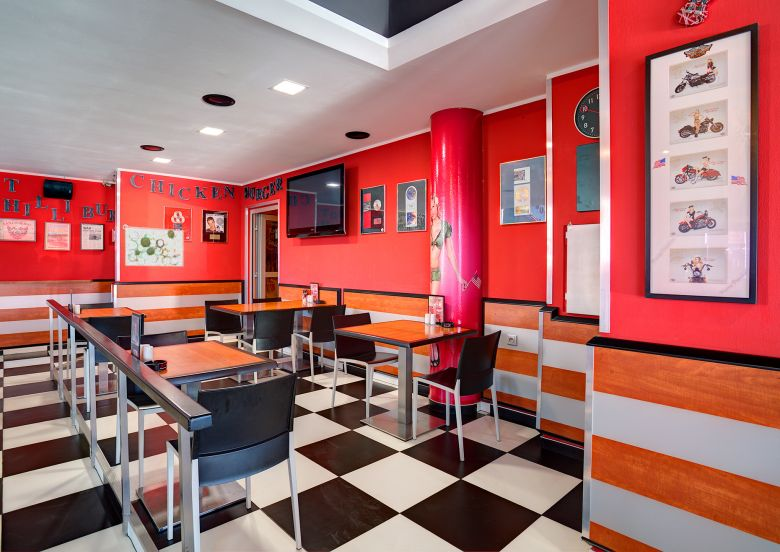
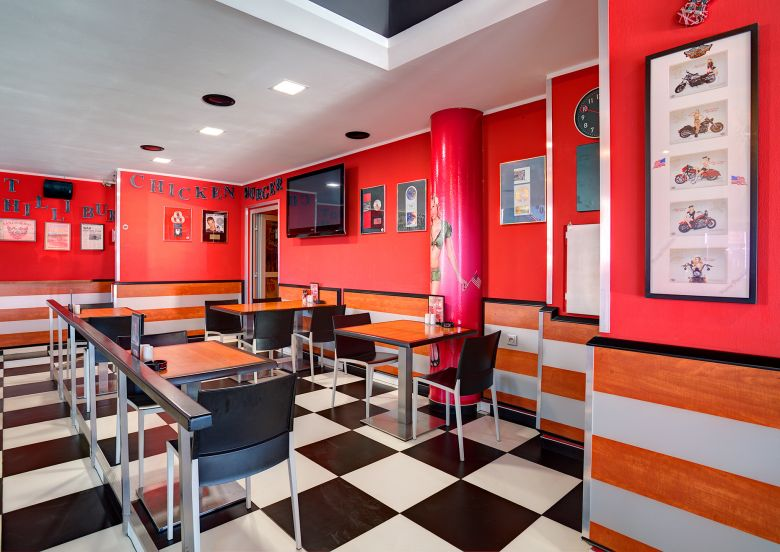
- wall art [124,225,184,267]
